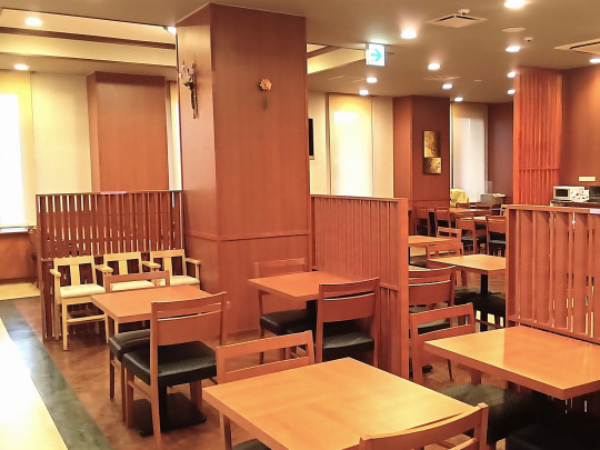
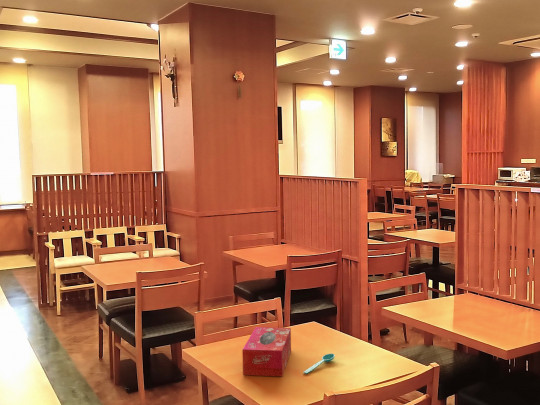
+ spoon [302,353,335,375]
+ tissue box [241,326,292,377]
